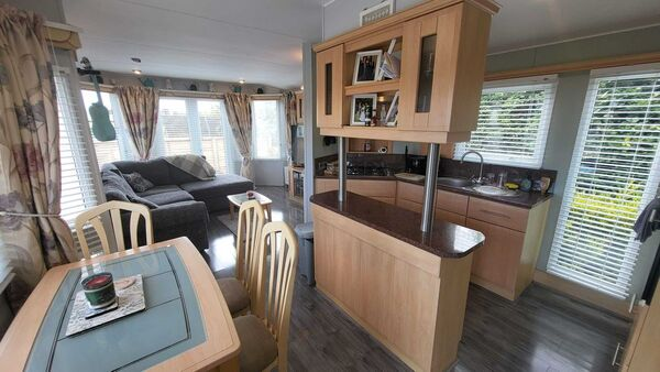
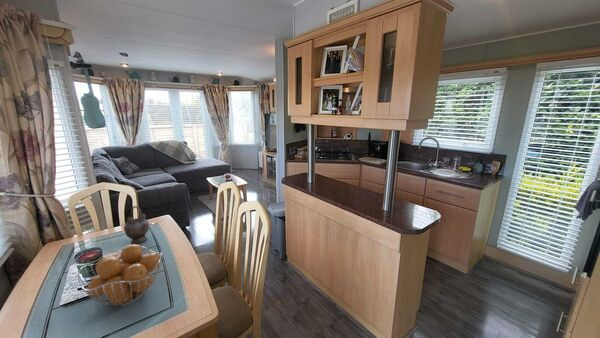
+ teapot [123,205,150,244]
+ fruit basket [77,243,163,307]
